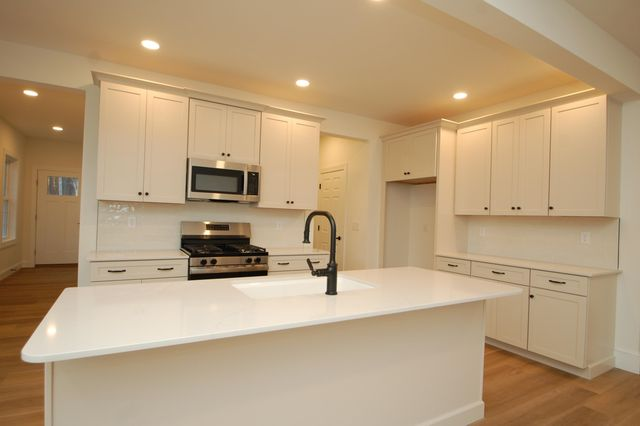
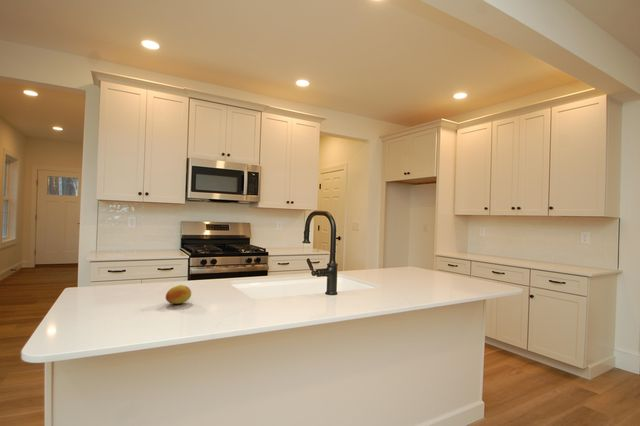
+ fruit [165,284,192,305]
